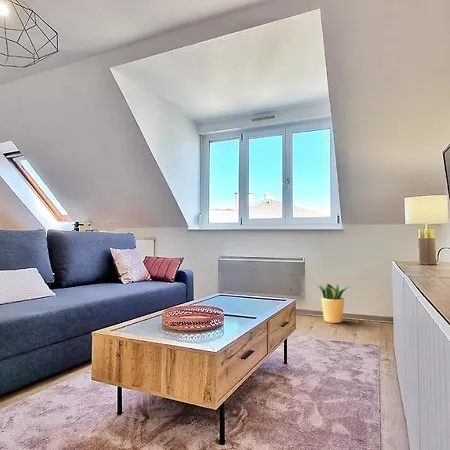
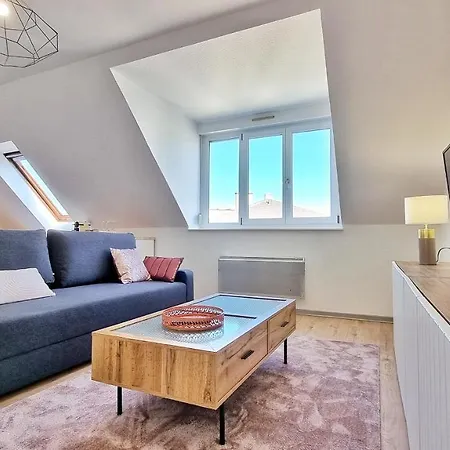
- potted plant [314,281,350,324]
